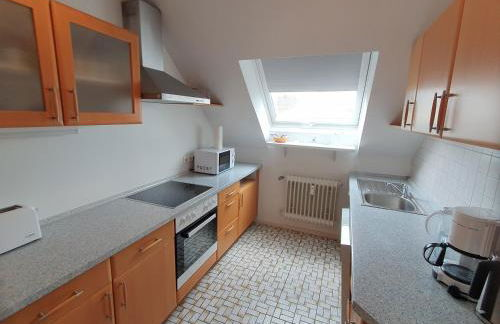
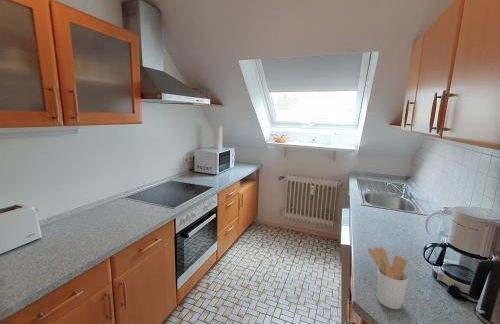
+ utensil holder [367,247,409,310]
